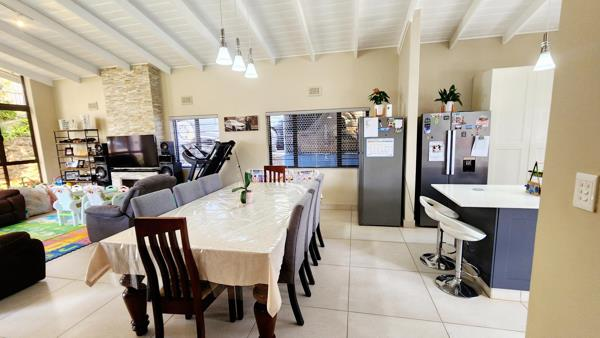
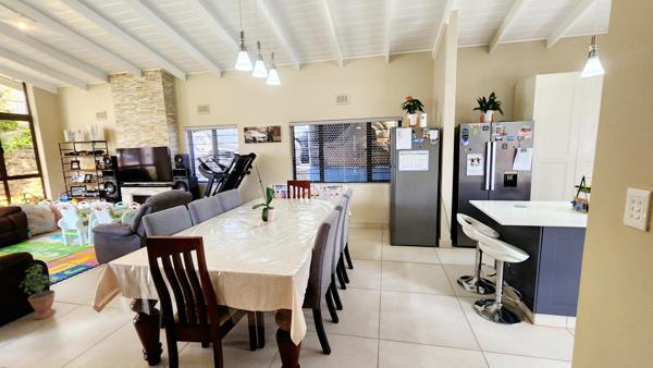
+ potted plant [19,262,57,320]
